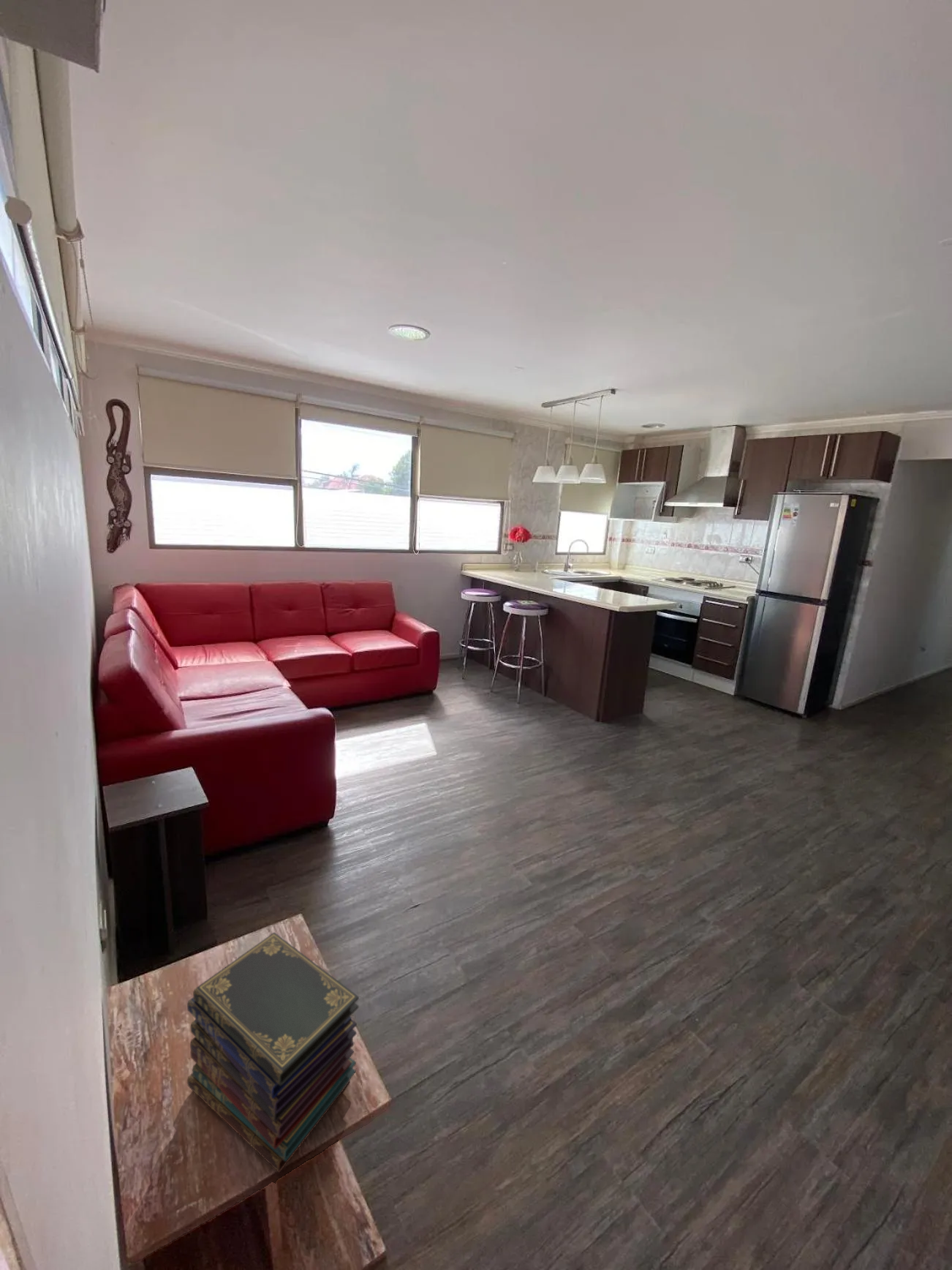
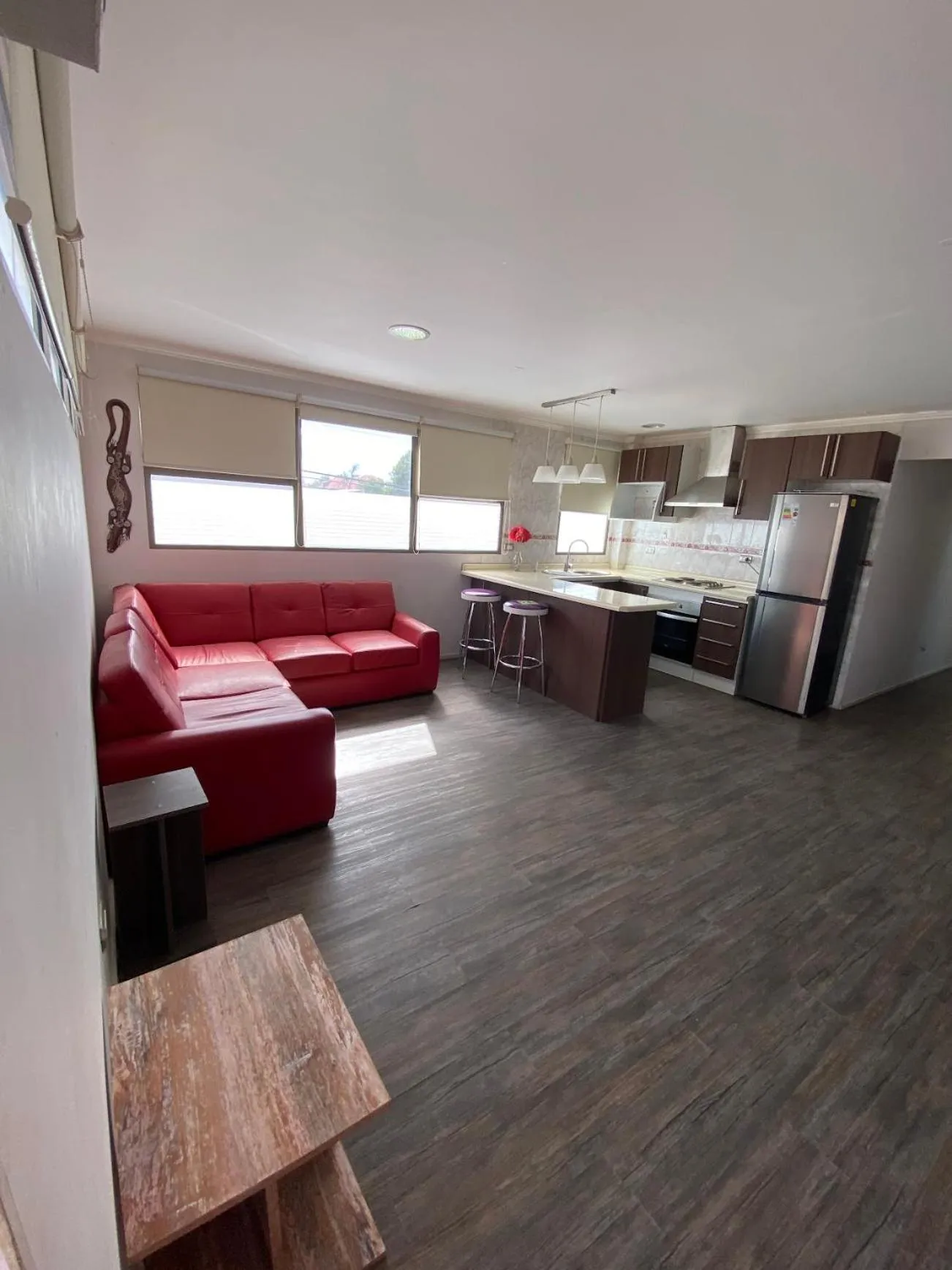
- book stack [186,931,360,1173]
